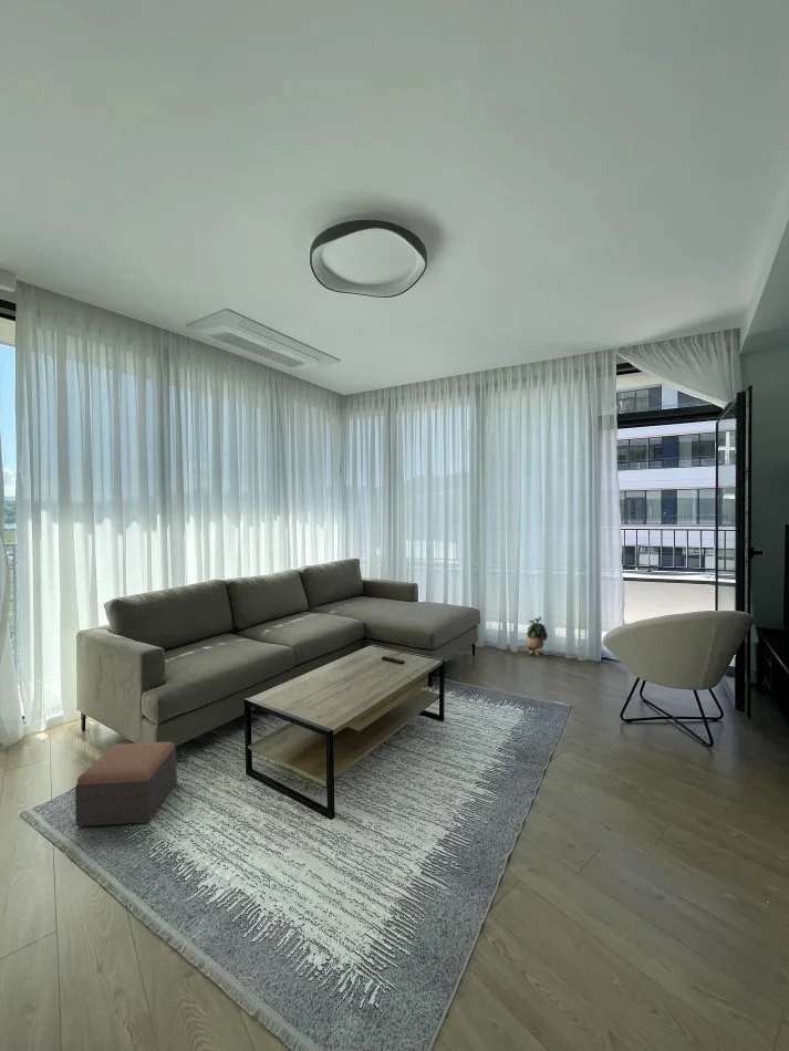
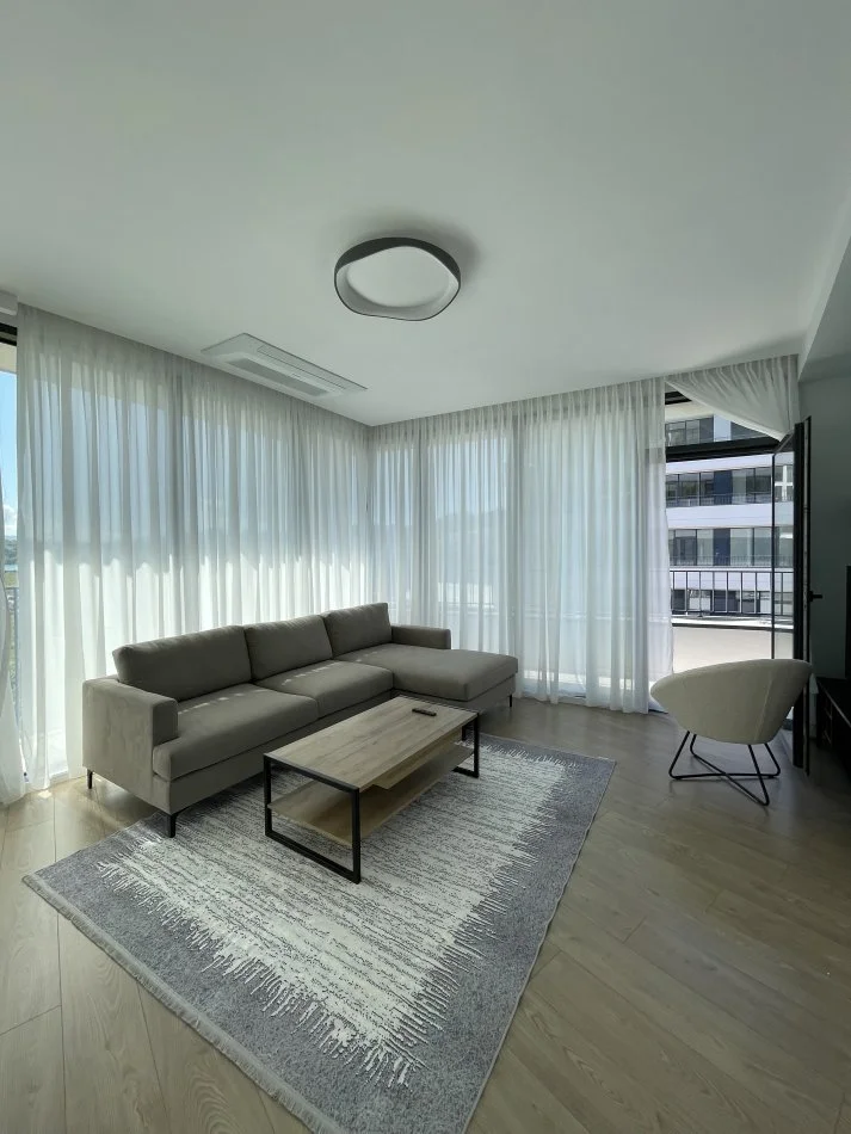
- potted plant [525,615,549,657]
- footstool [74,741,178,828]
